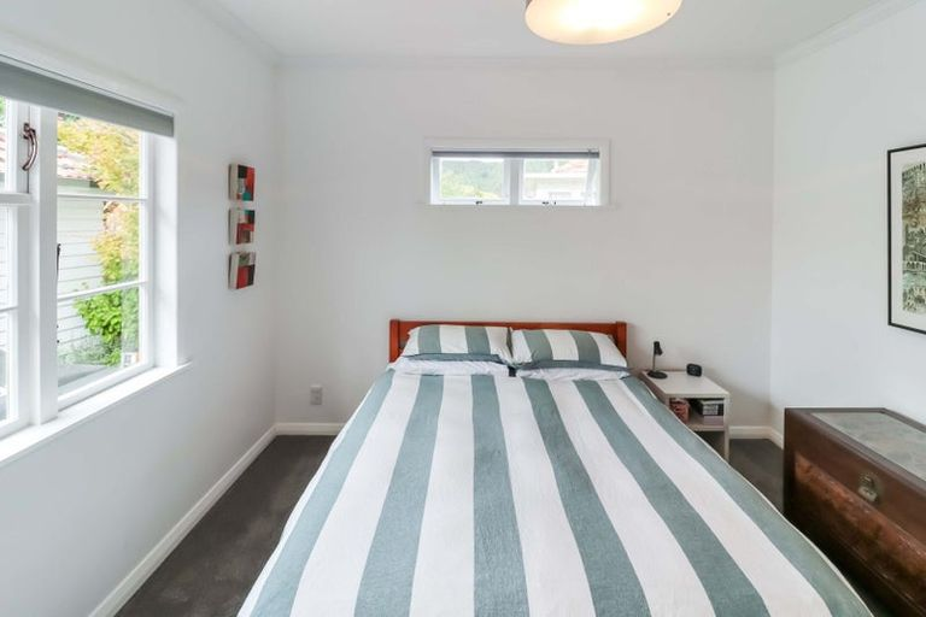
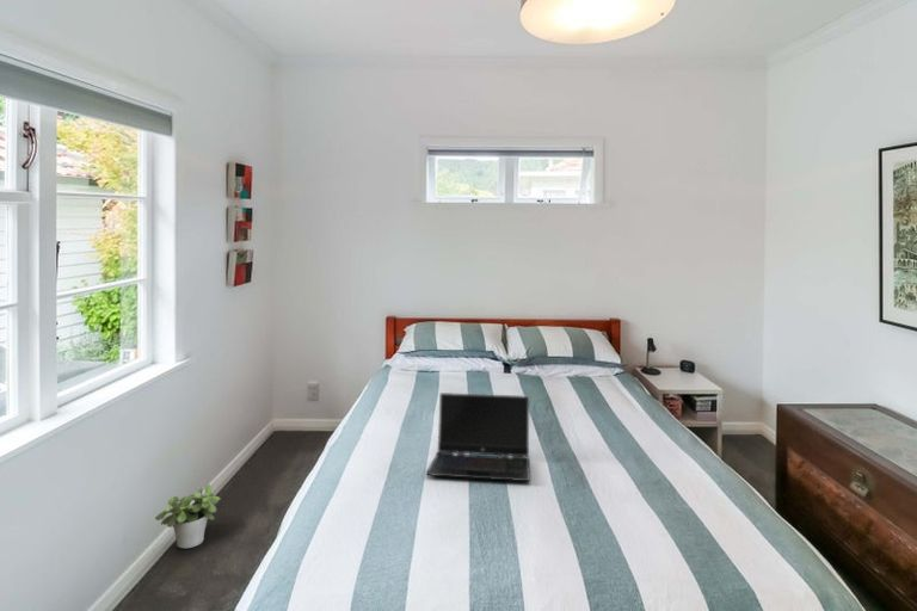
+ potted plant [154,483,221,549]
+ laptop computer [425,391,531,482]
